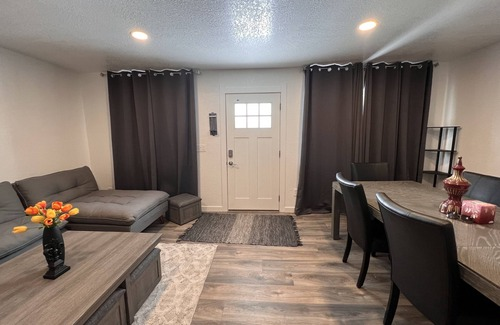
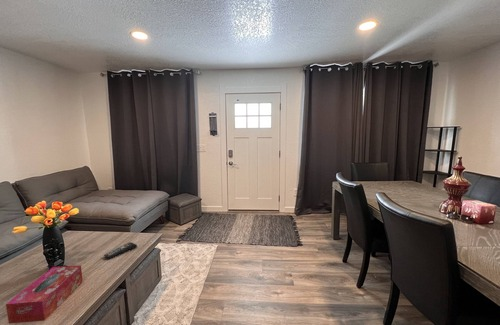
+ tissue box [5,264,84,324]
+ remote control [103,241,138,259]
